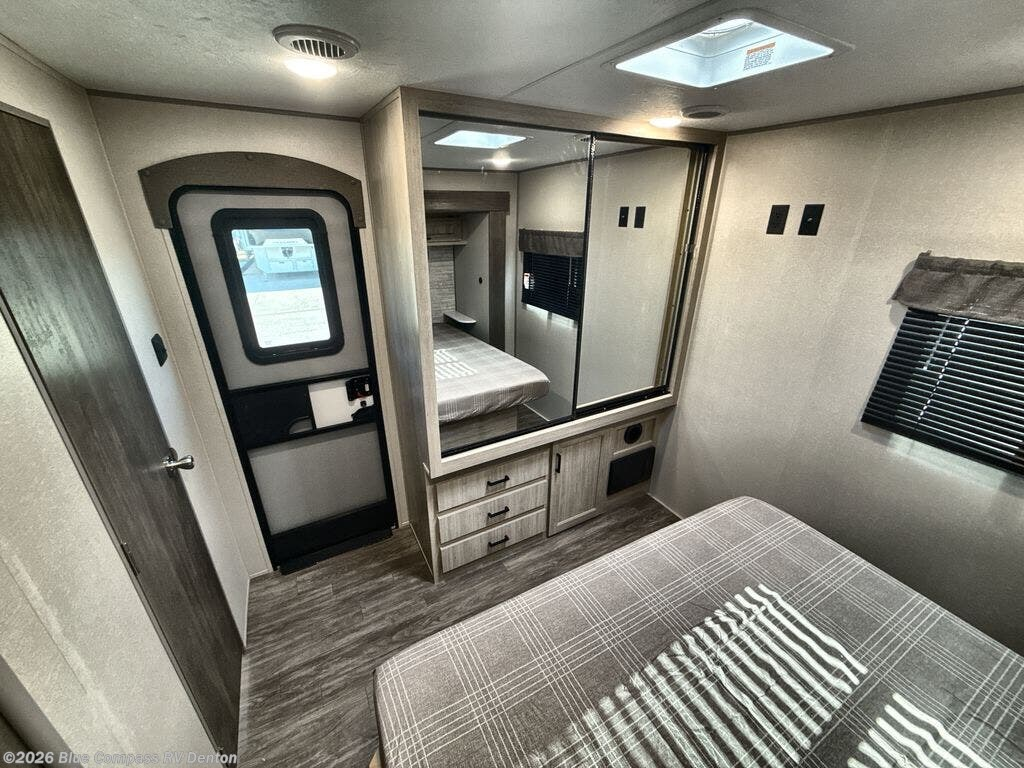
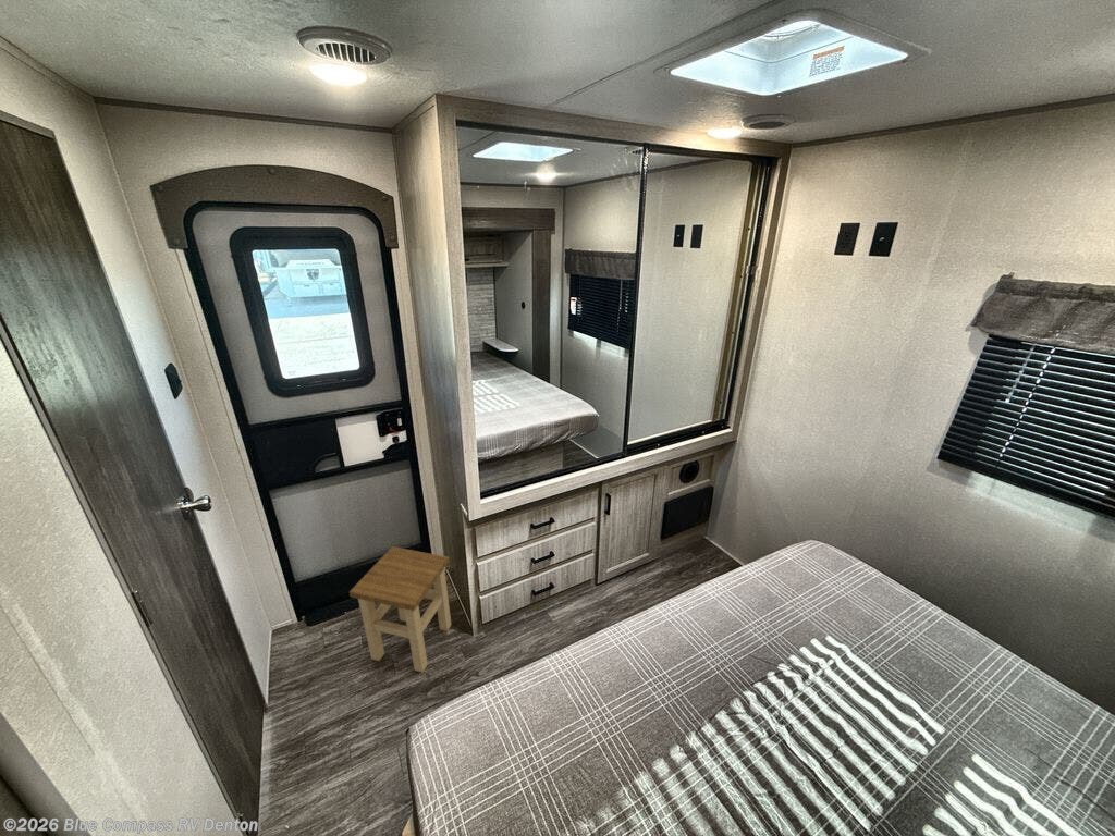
+ stool [348,545,452,674]
